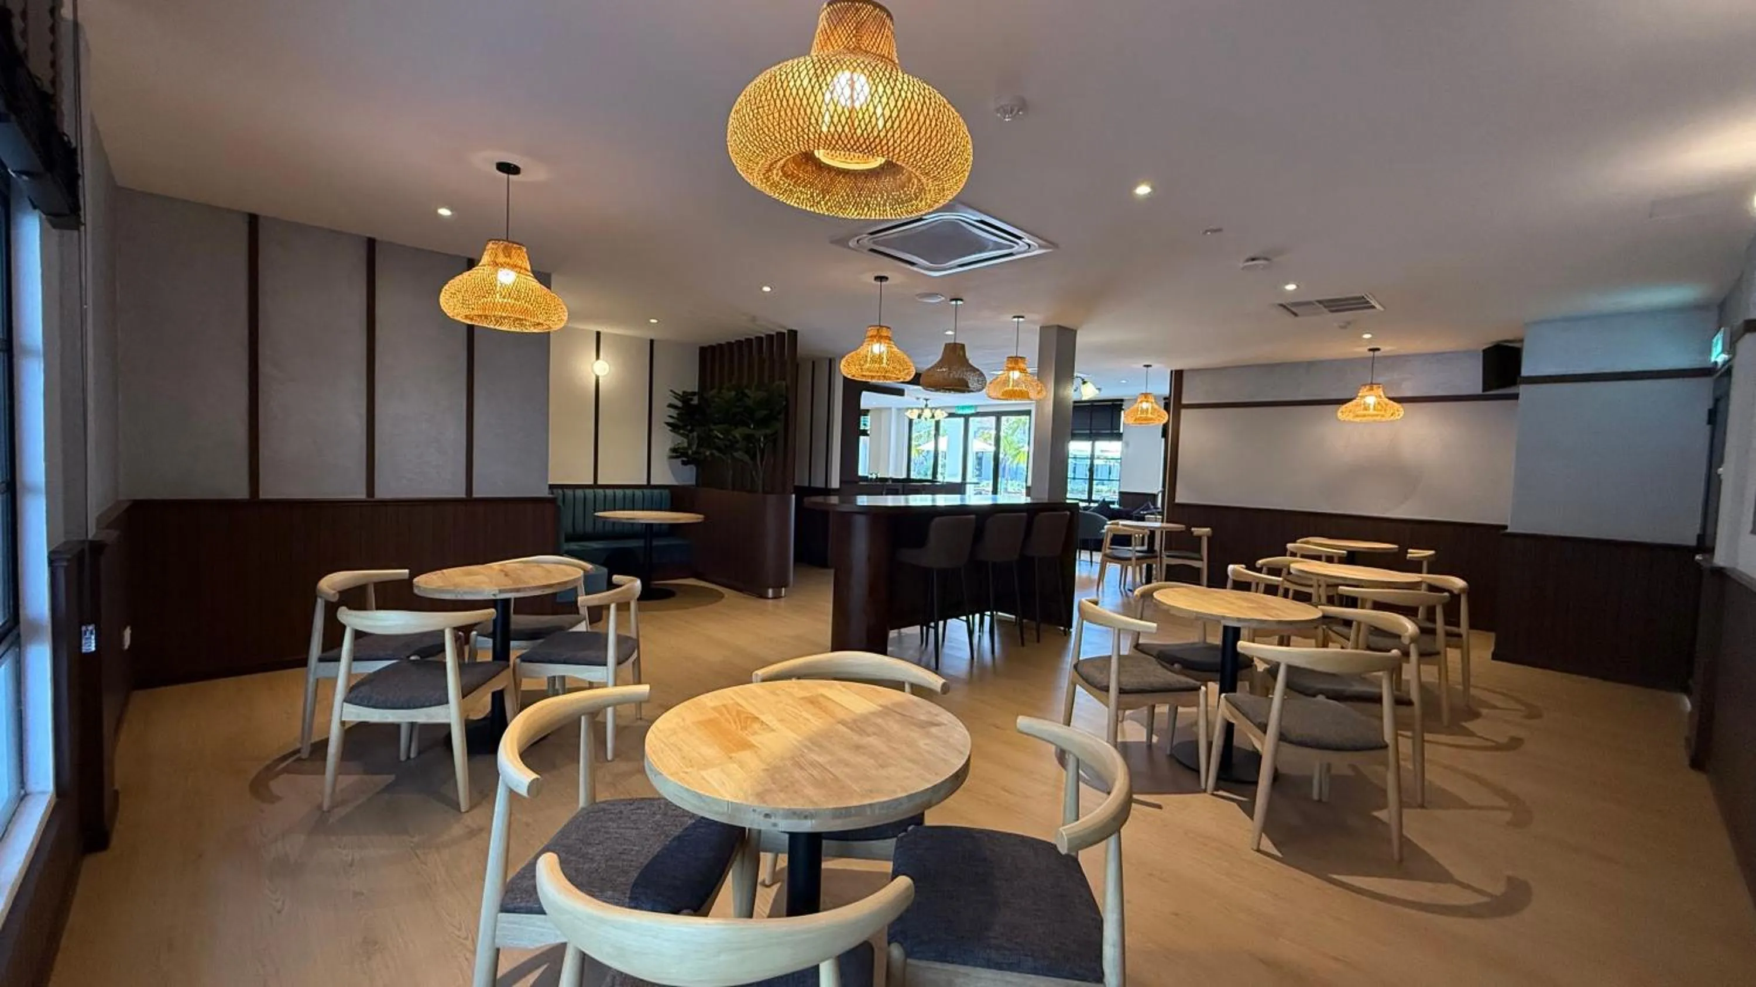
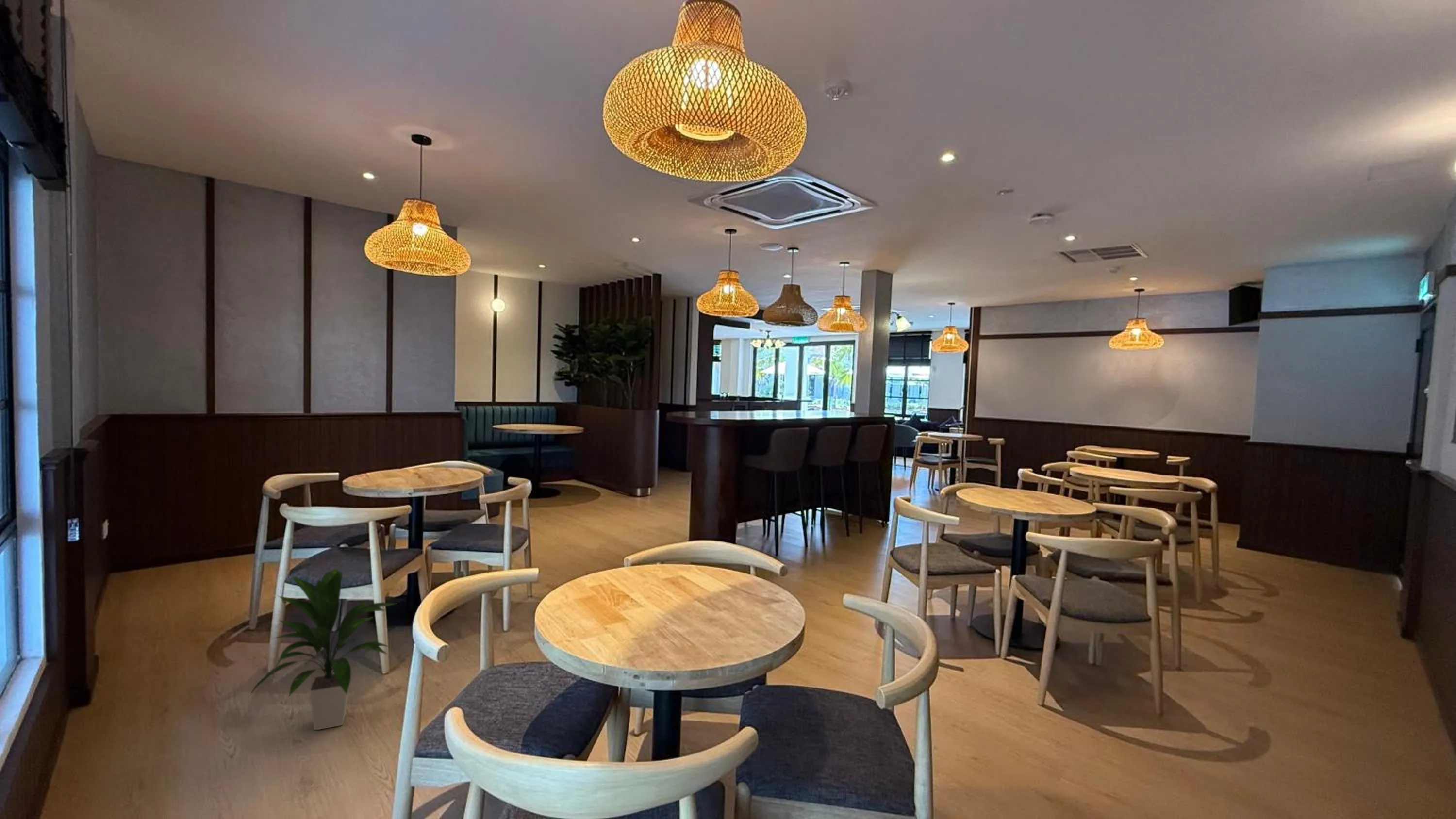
+ indoor plant [248,568,397,731]
